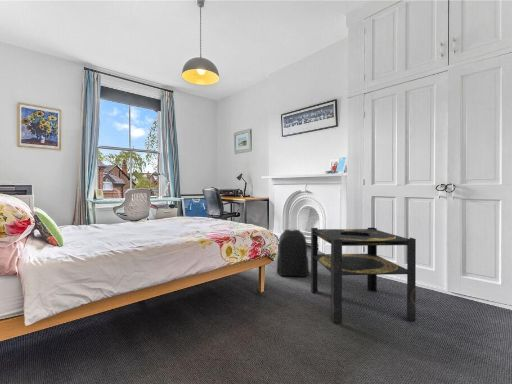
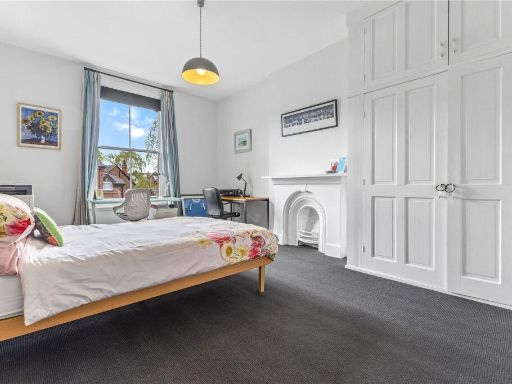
- side table [310,227,417,324]
- backpack [276,227,310,278]
